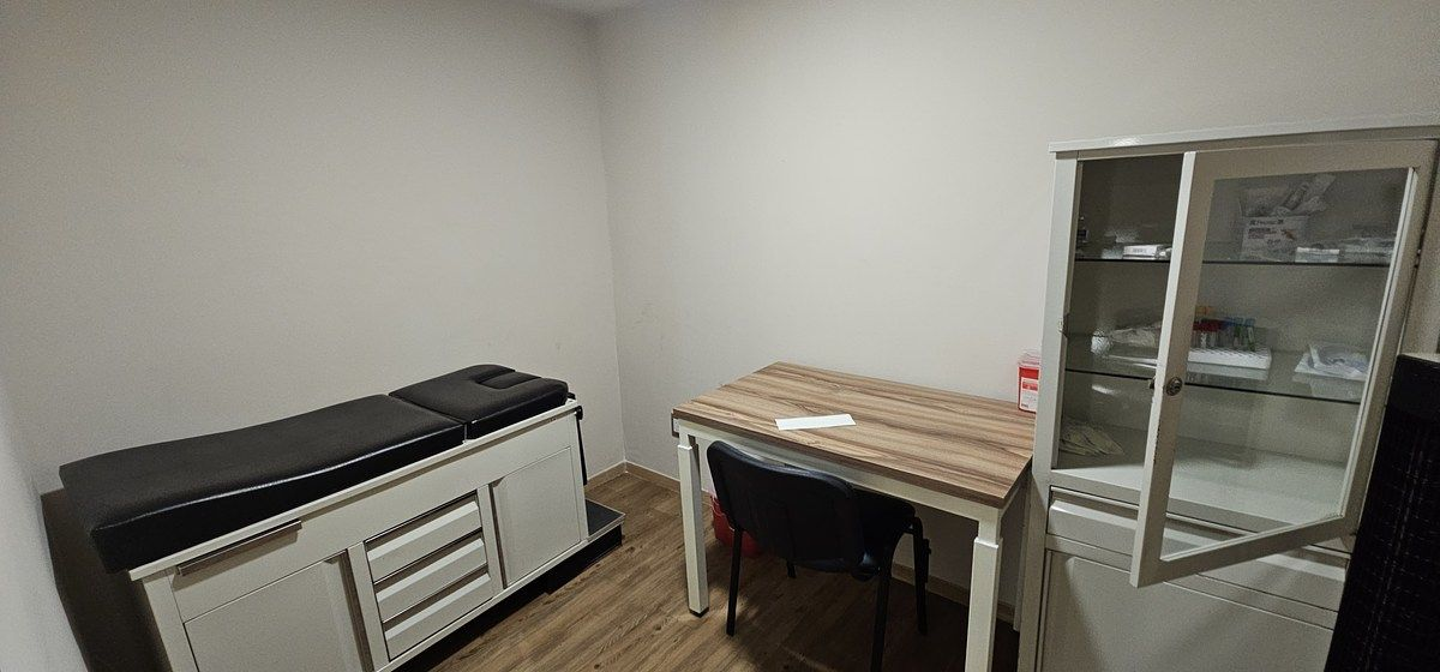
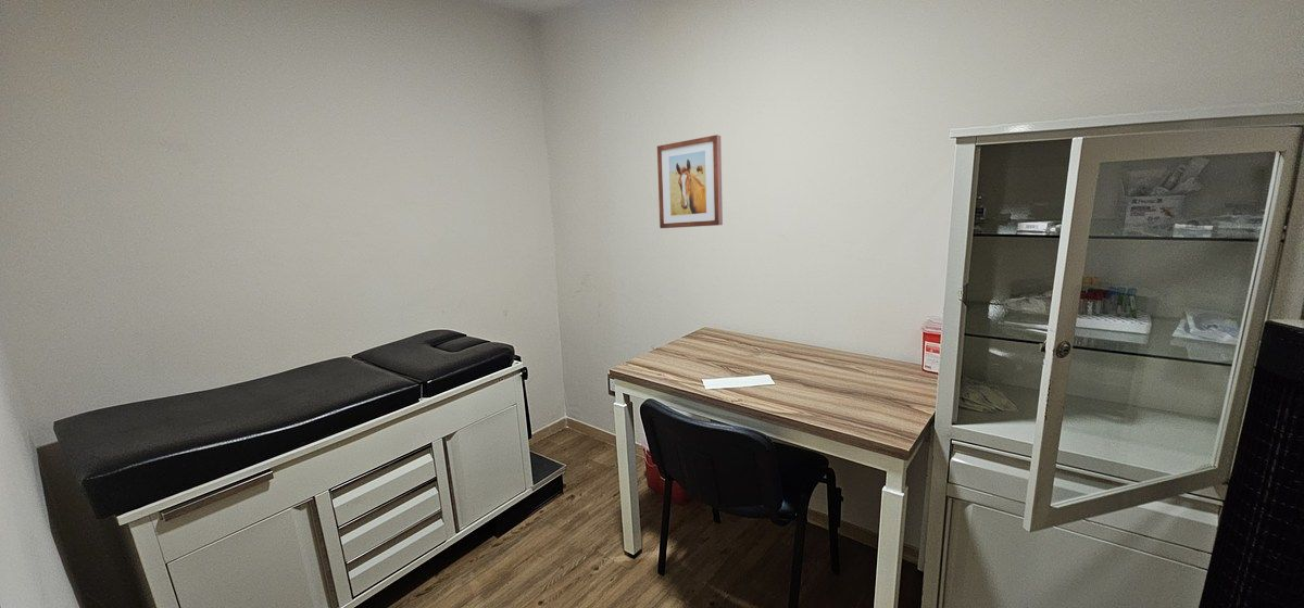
+ wall art [656,134,724,229]
